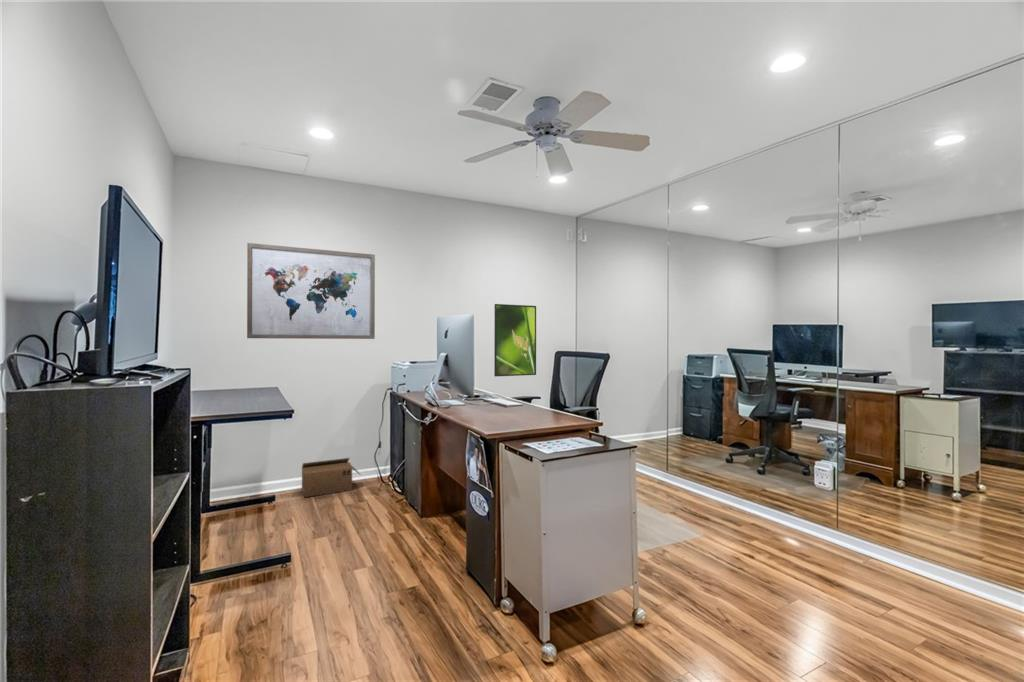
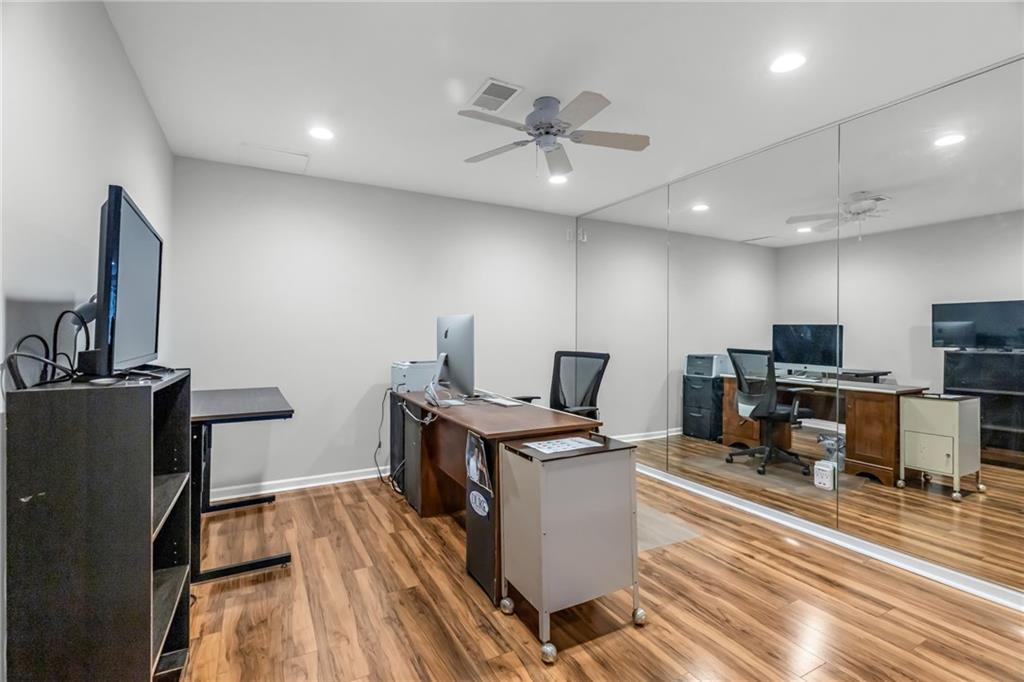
- wall art [246,242,376,340]
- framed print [493,303,537,377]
- cardboard box [301,457,361,498]
